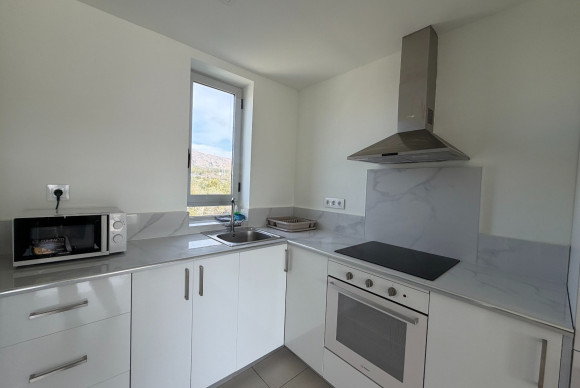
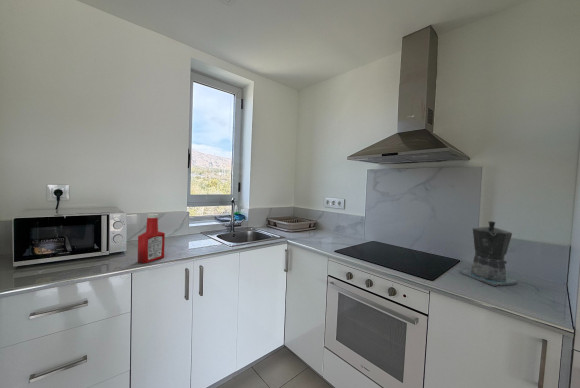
+ coffee maker [458,220,519,287]
+ soap bottle [137,213,166,264]
